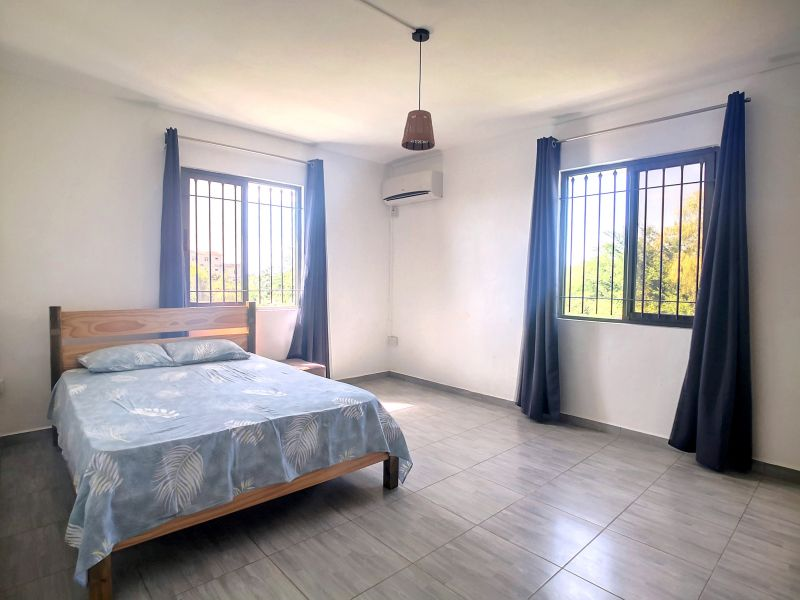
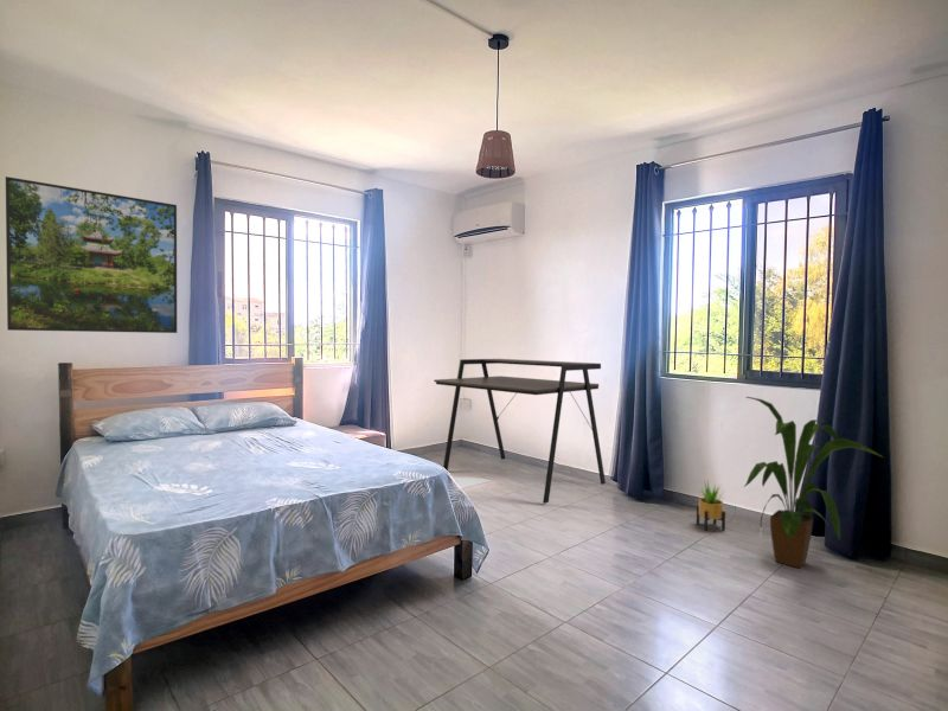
+ house plant [743,396,884,569]
+ desk [433,358,607,505]
+ potted plant [696,480,726,532]
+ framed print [5,175,178,334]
